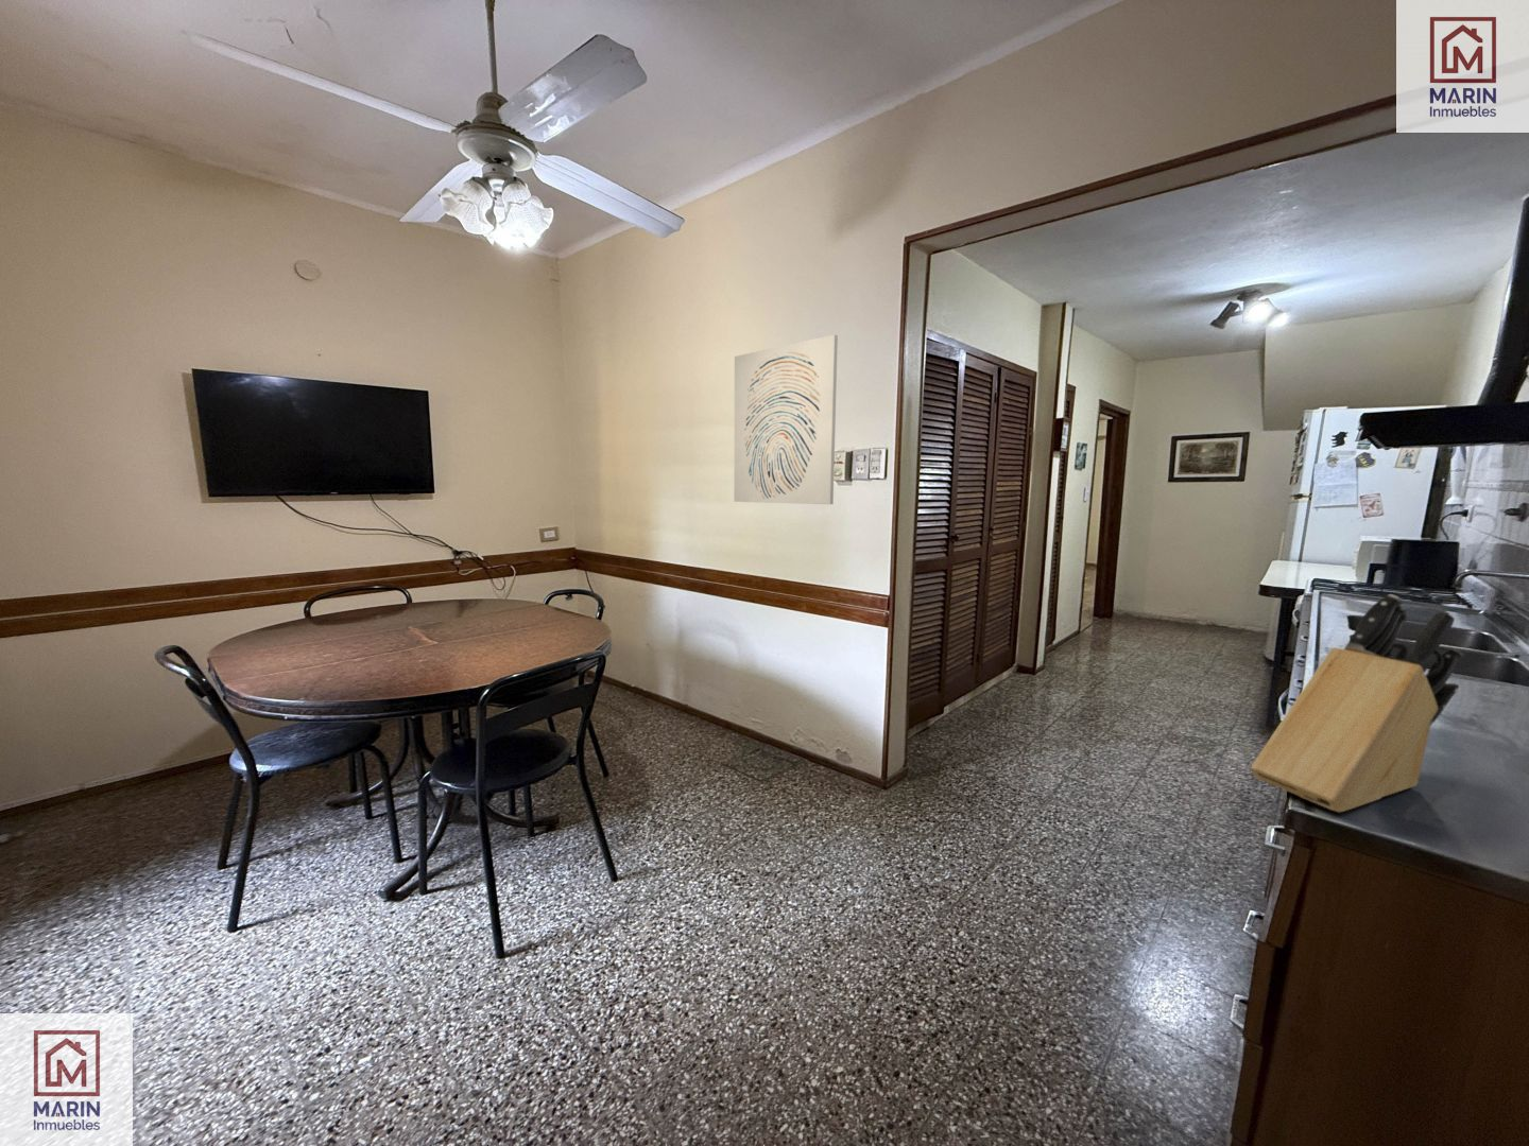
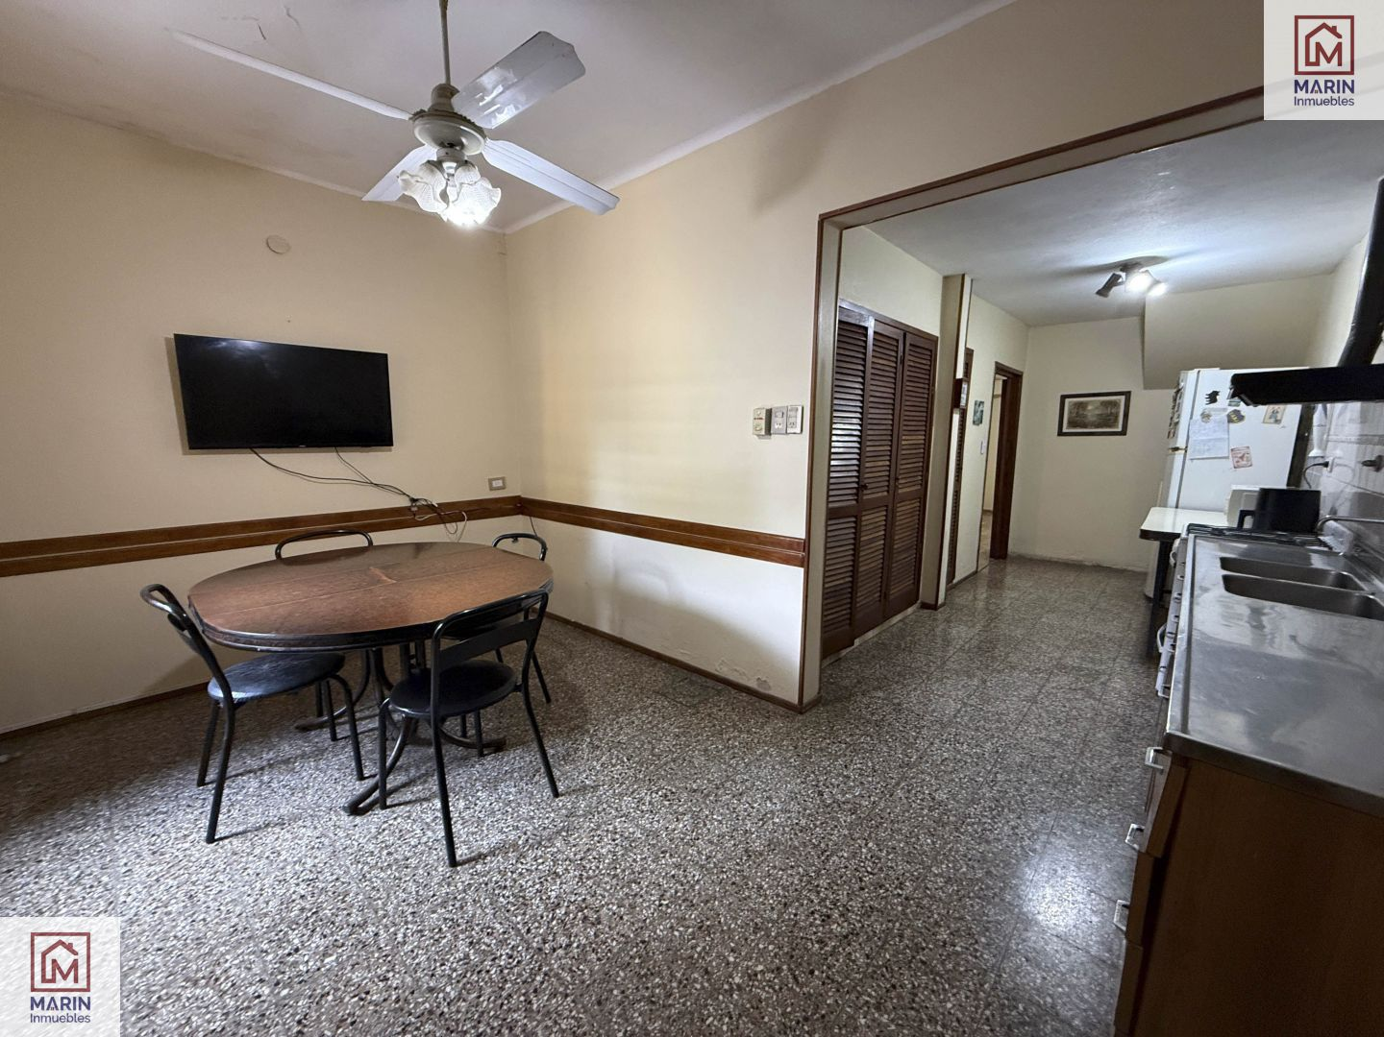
- wall art [733,333,839,506]
- knife block [1250,593,1465,813]
